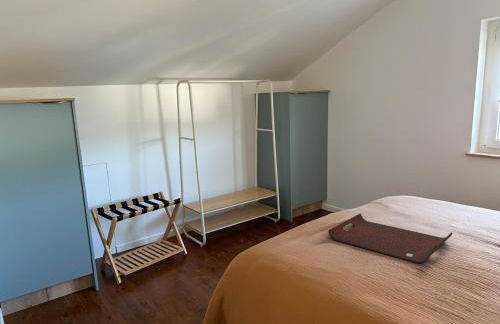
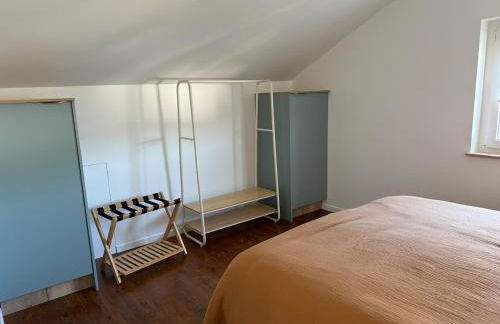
- serving tray [327,212,454,264]
